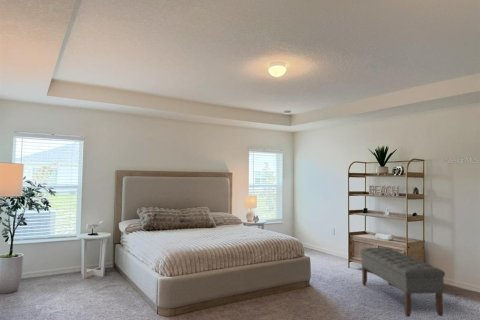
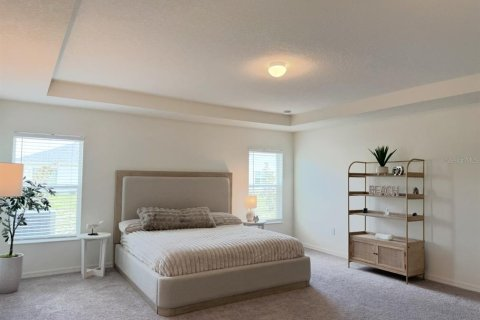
- bench [360,247,446,318]
